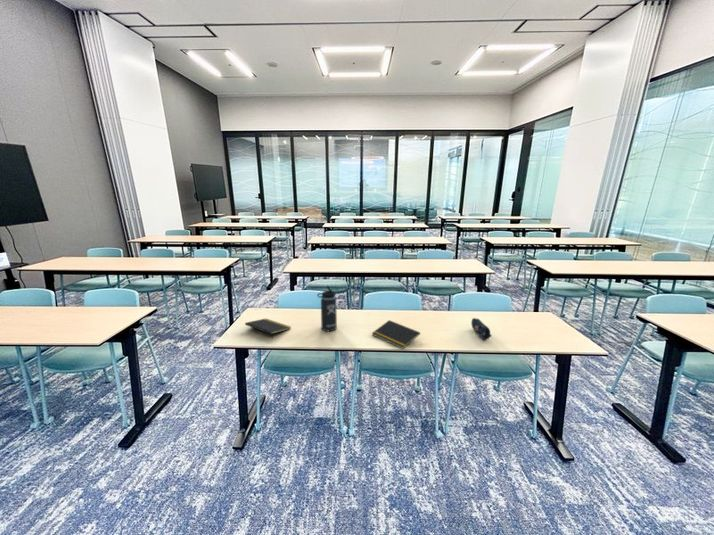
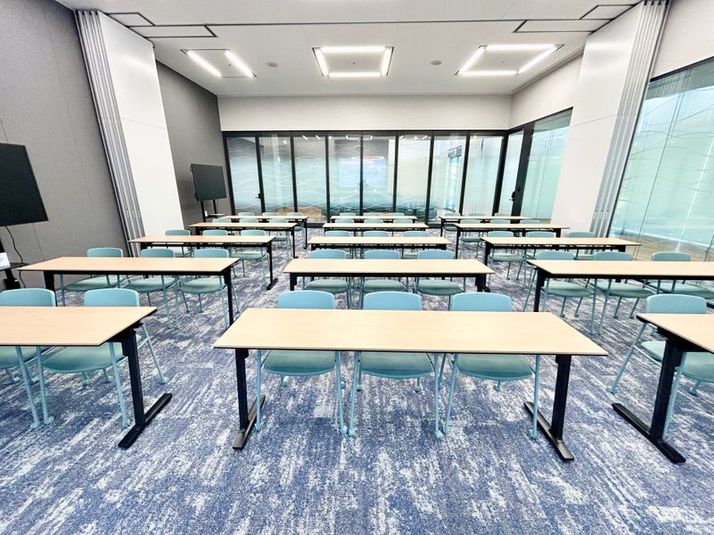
- thermos bottle [316,285,338,332]
- notepad [371,319,421,350]
- pencil case [470,317,492,341]
- notepad [244,318,292,340]
